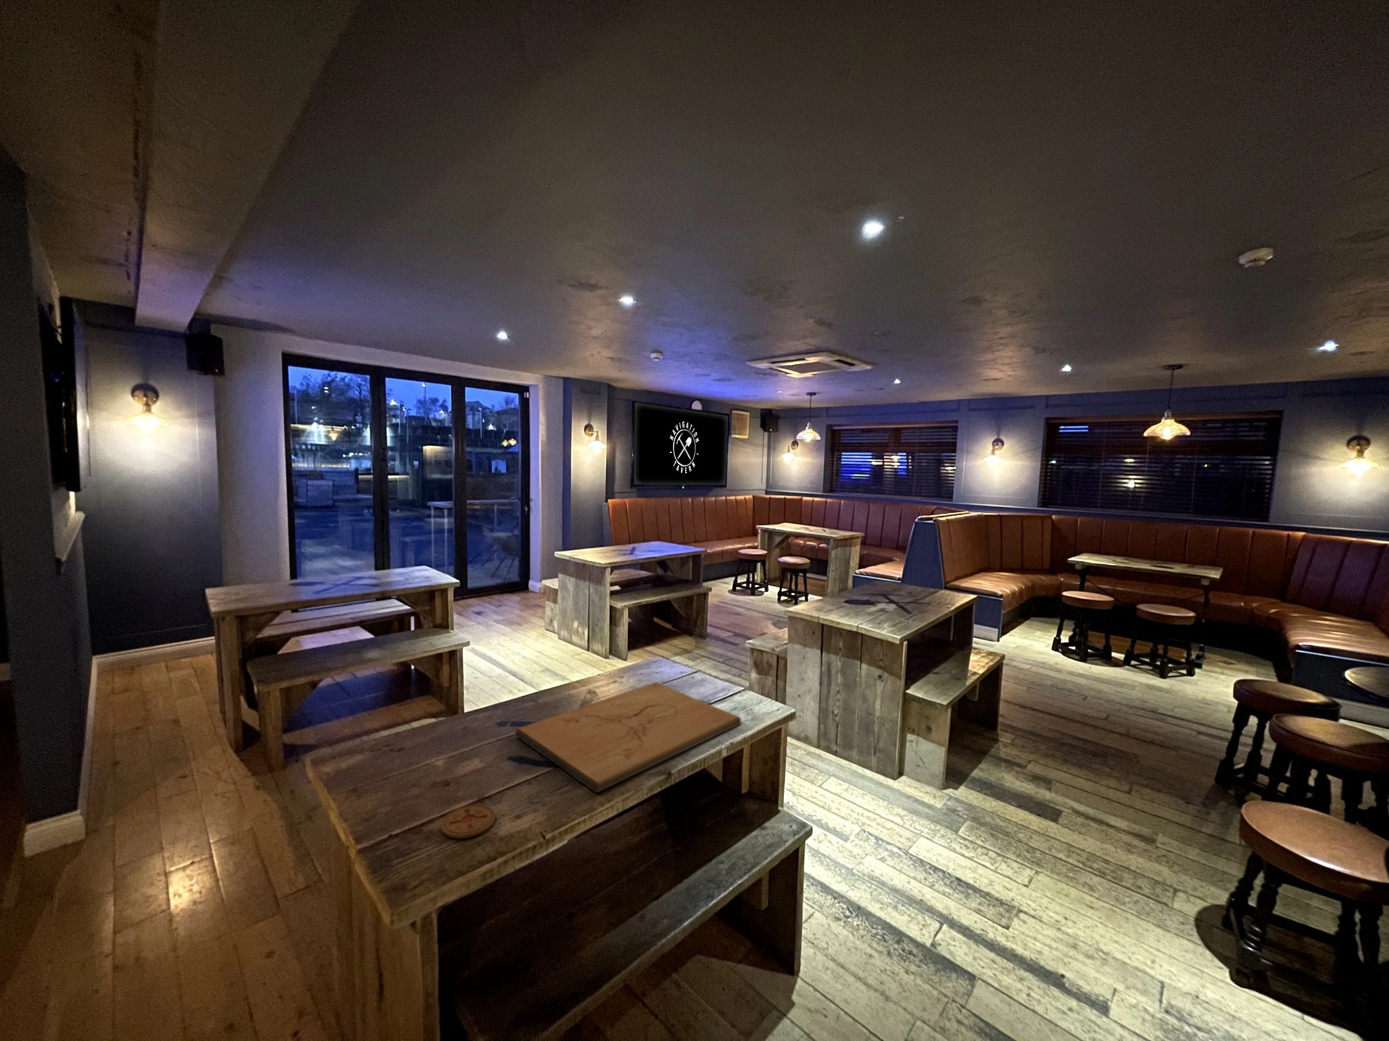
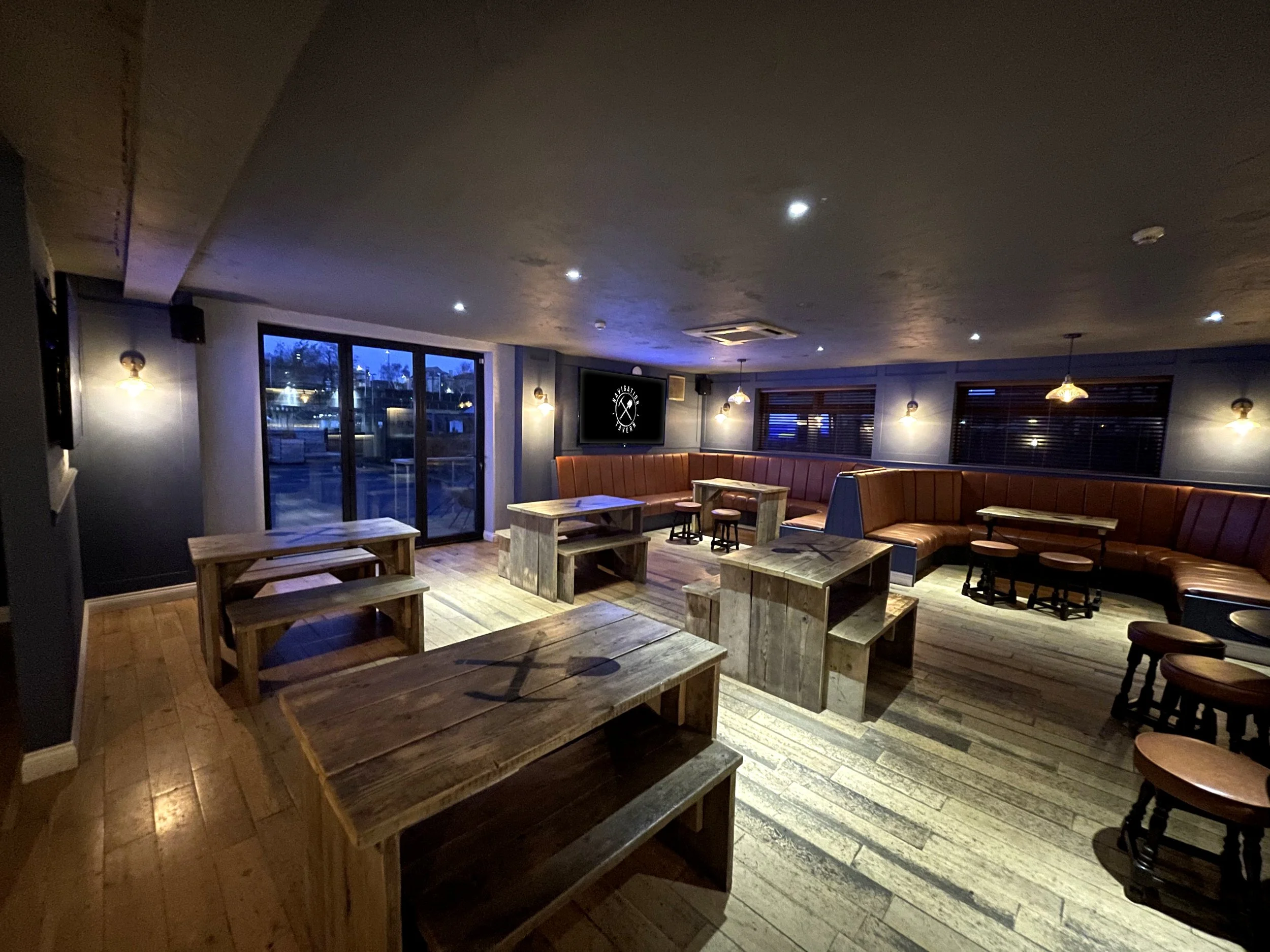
- cutting board [514,681,742,794]
- coaster [441,804,497,839]
